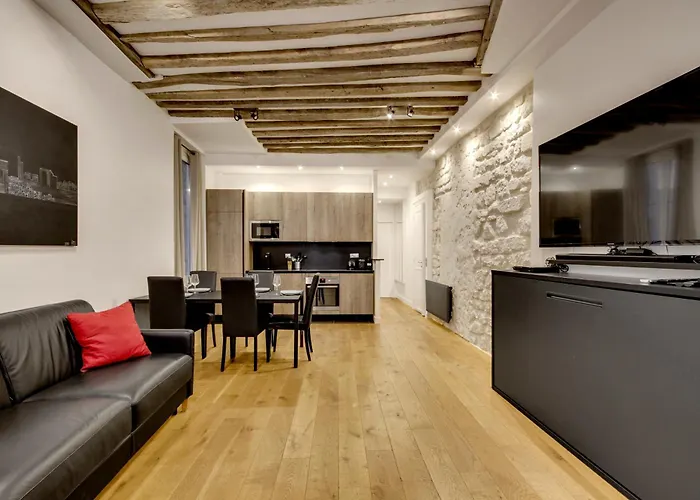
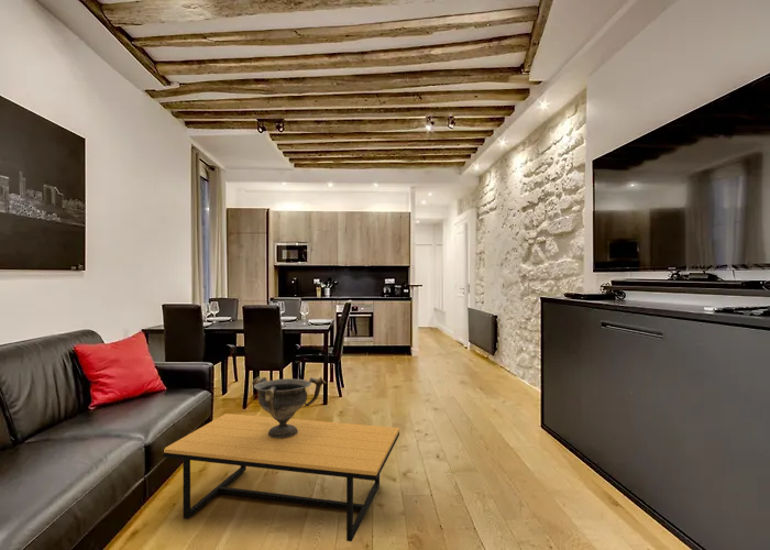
+ coffee table [162,413,400,542]
+ decorative bowl [251,375,327,438]
